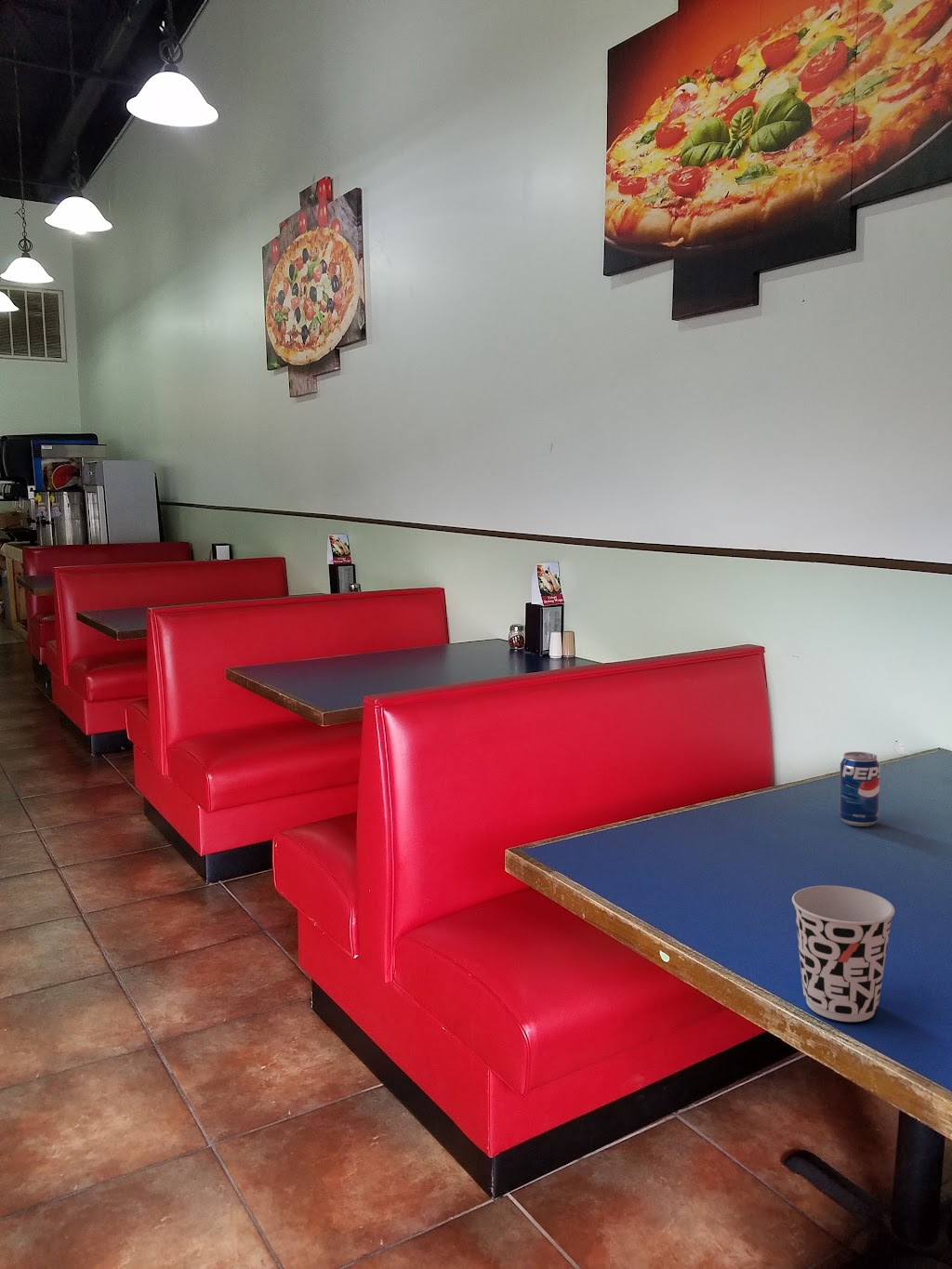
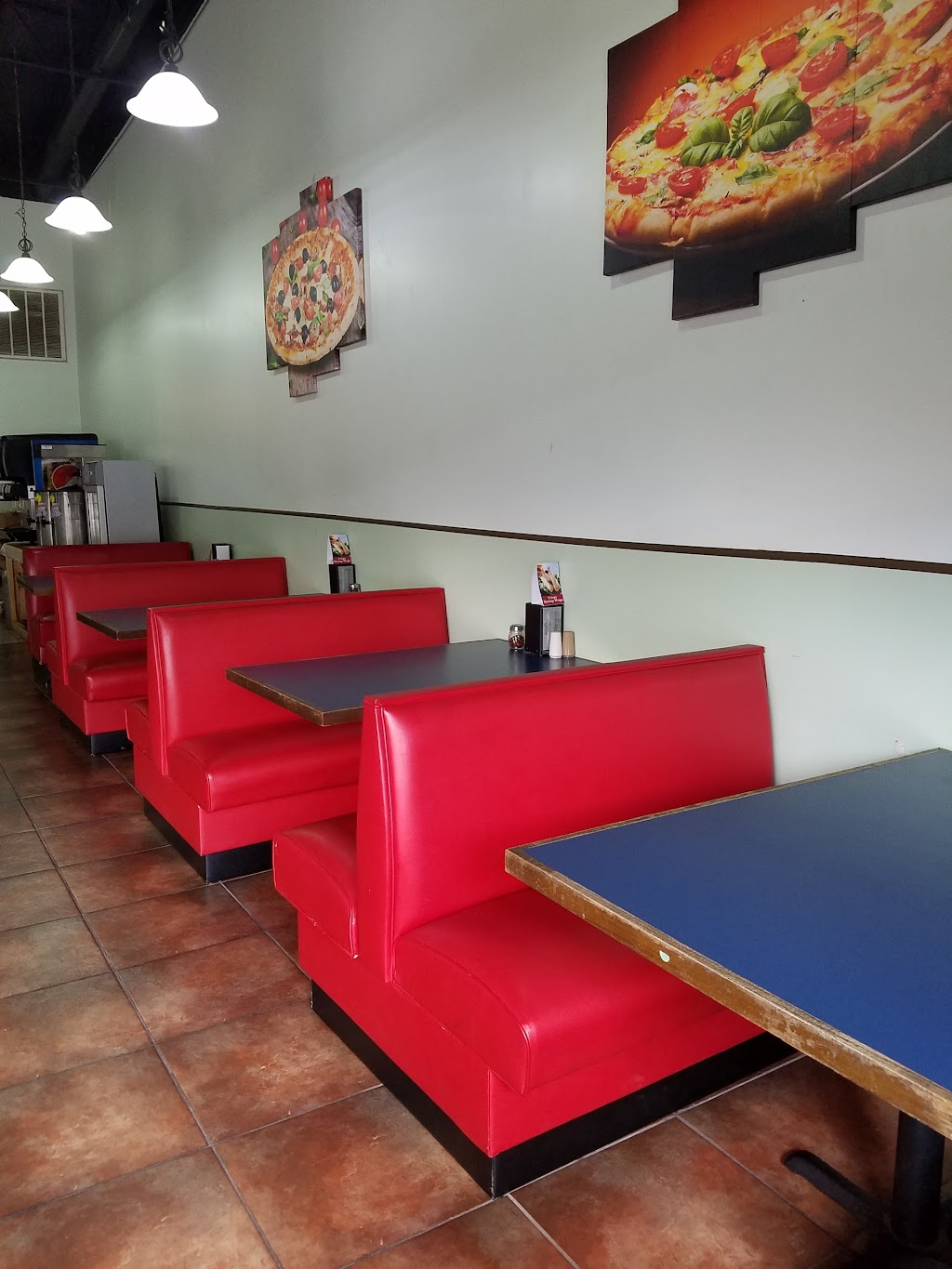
- cup [791,885,896,1023]
- soda can [839,751,881,827]
